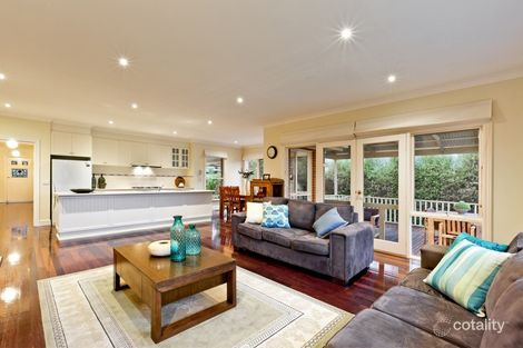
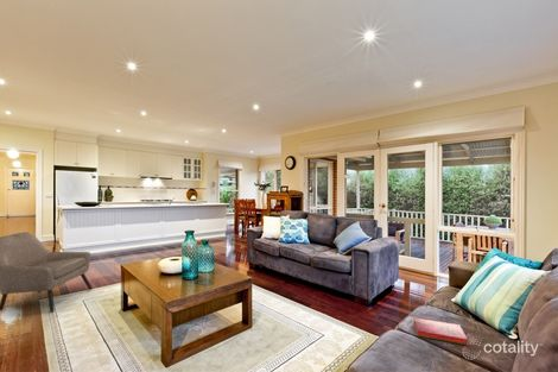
+ hardback book [413,316,469,346]
+ armchair [0,231,94,314]
